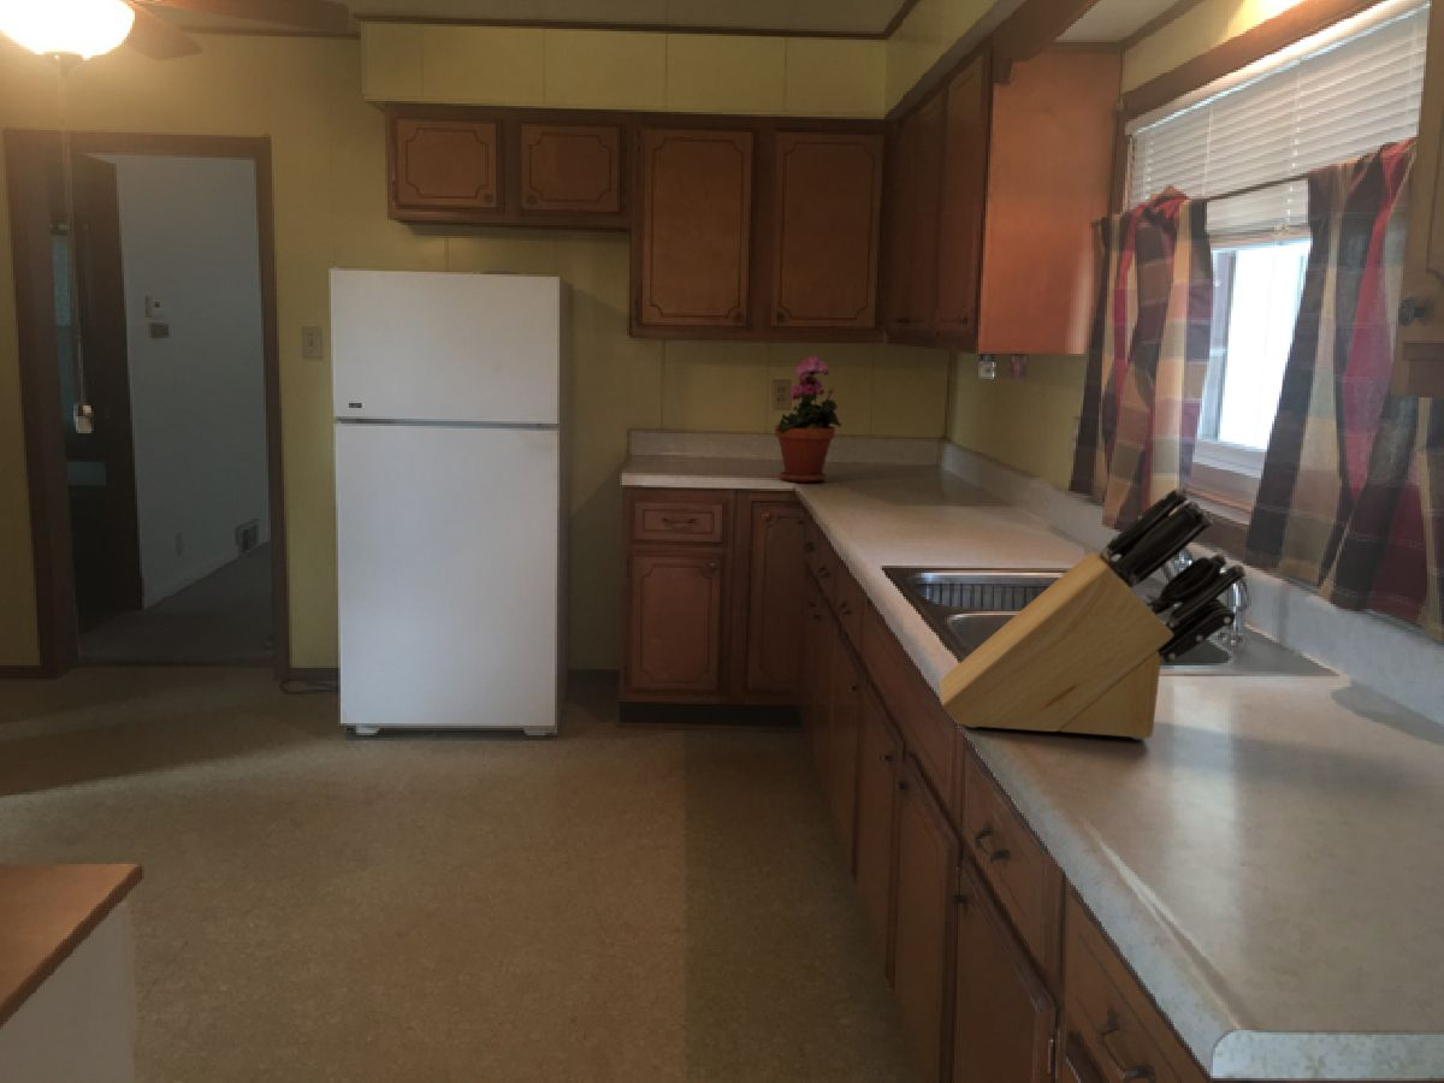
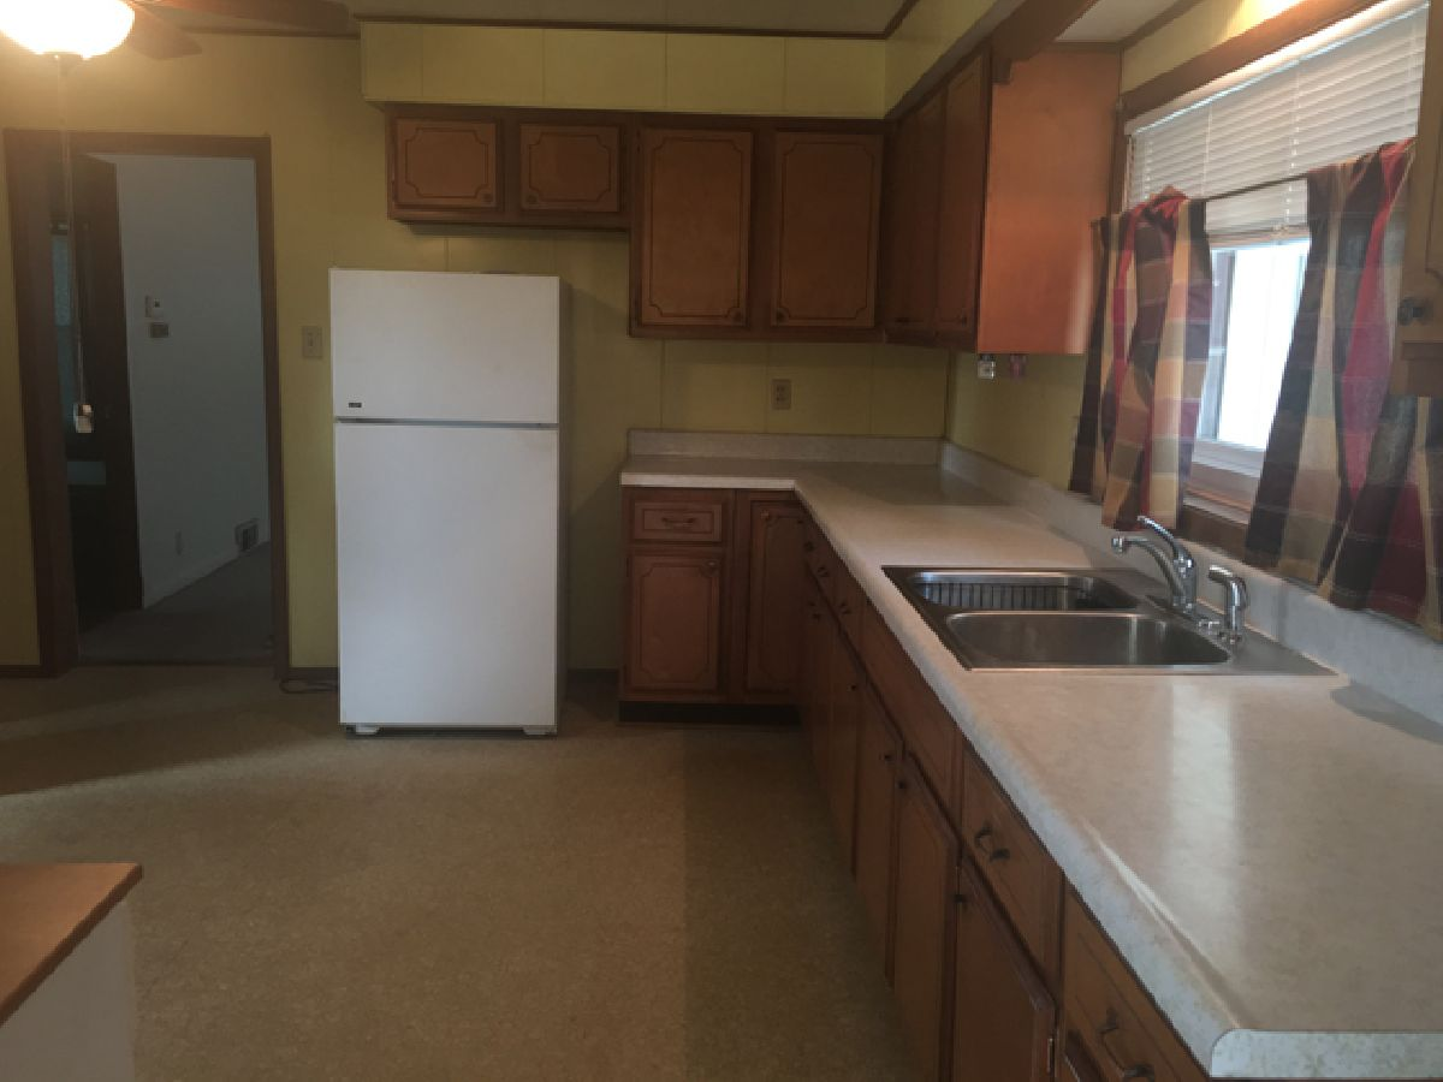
- knife block [937,485,1247,741]
- potted plant [774,355,842,484]
